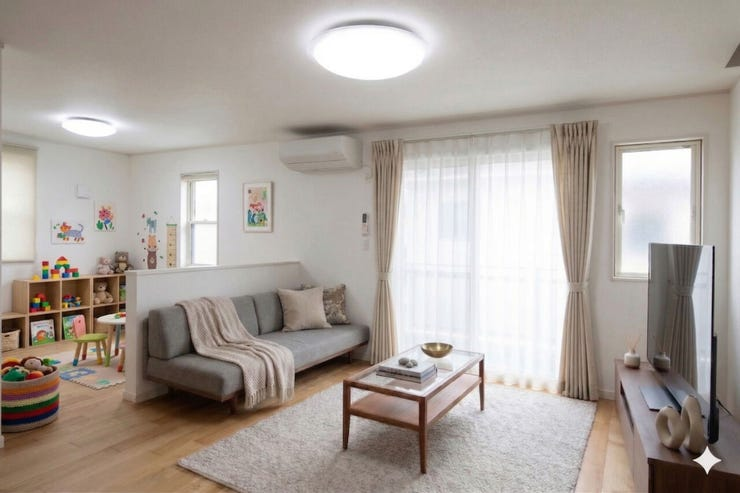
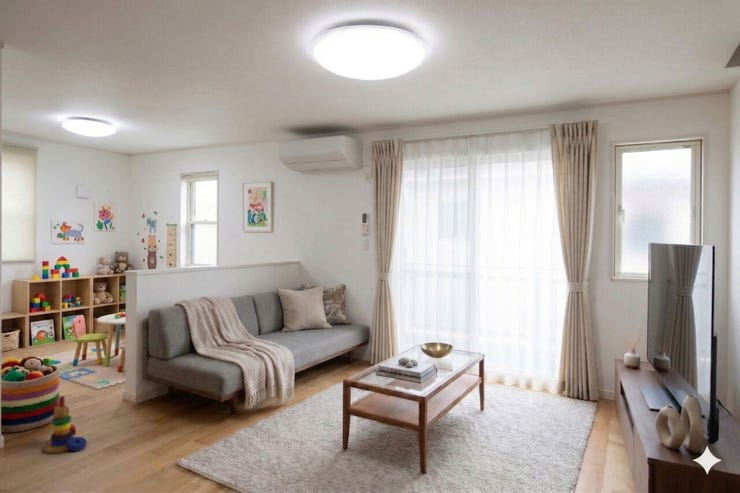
+ stacking toy [42,395,88,454]
